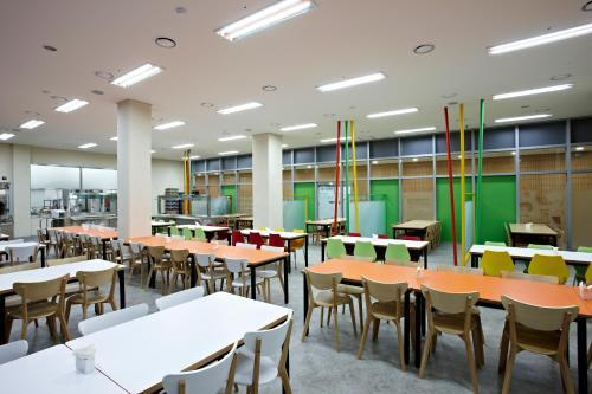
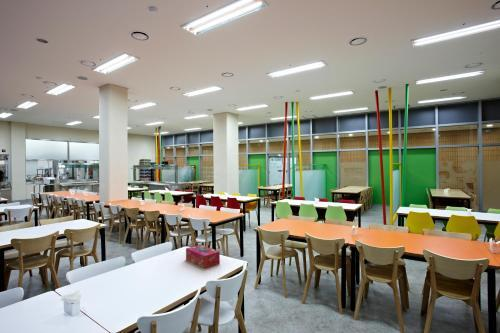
+ tissue box [185,244,221,269]
